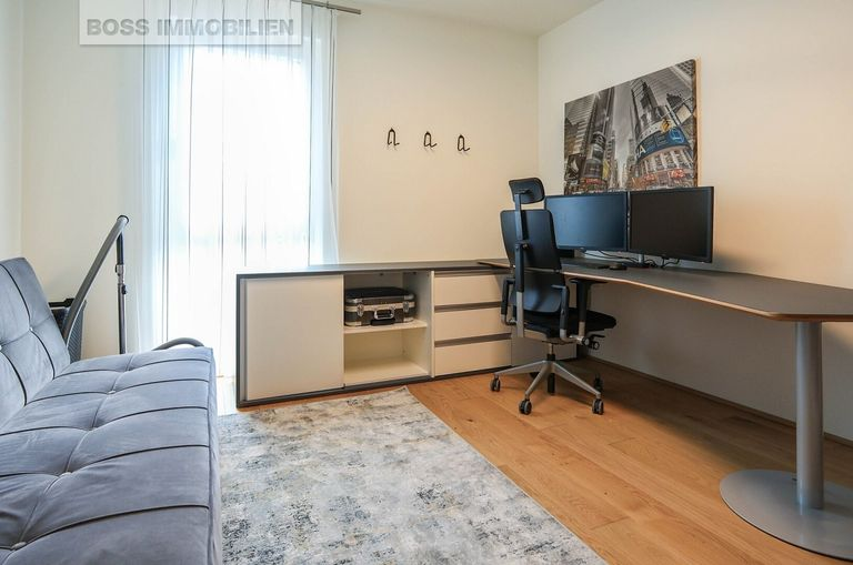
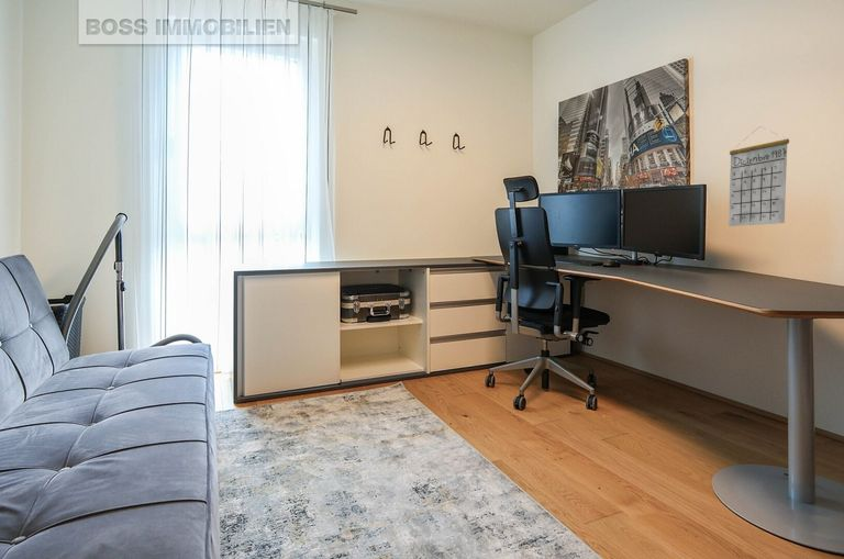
+ calendar [728,125,790,227]
